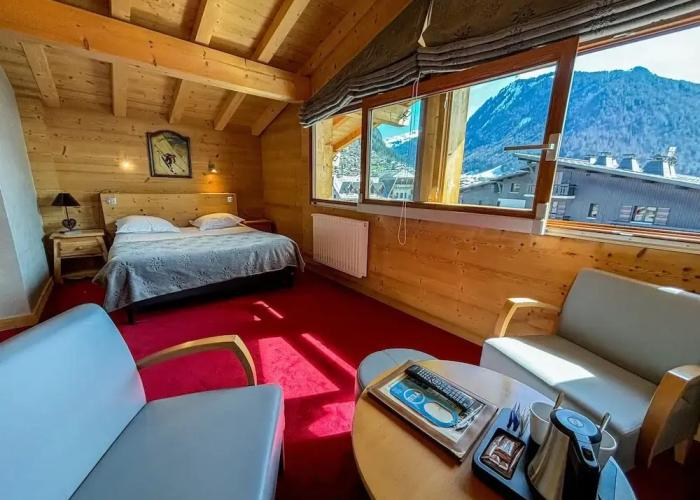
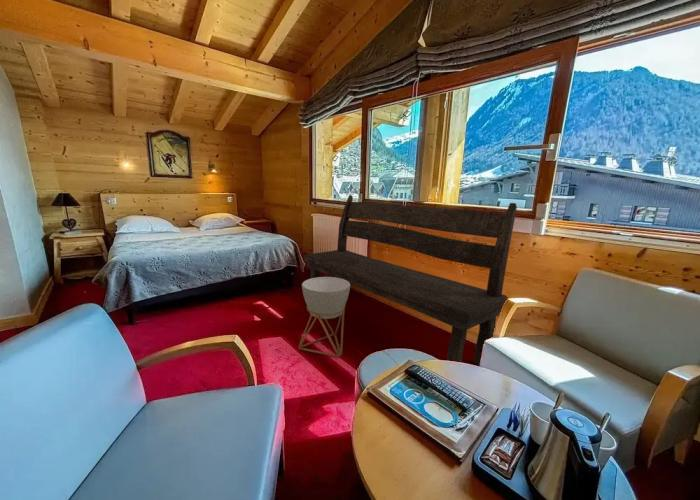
+ bench [304,194,518,366]
+ planter [297,276,351,358]
